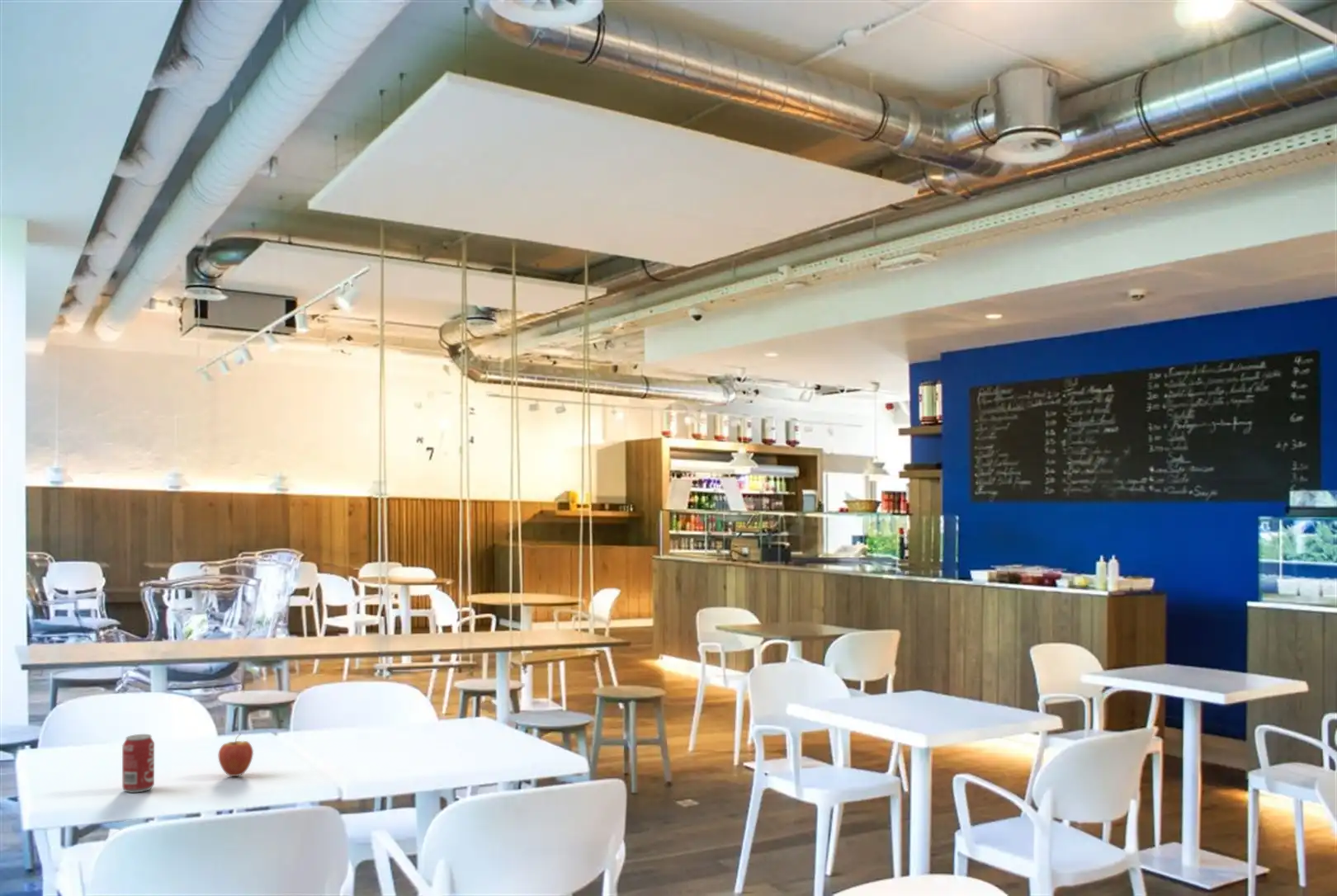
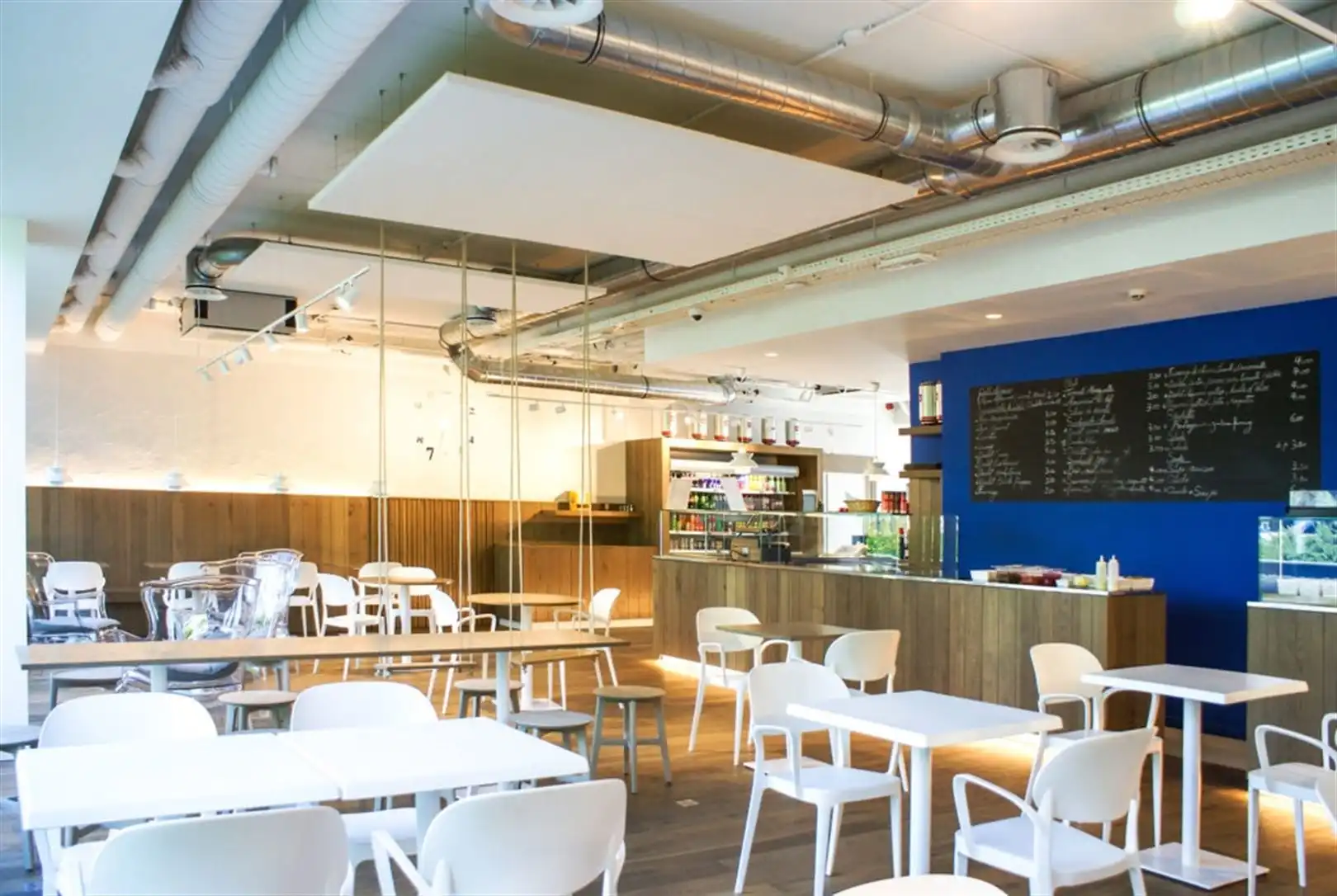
- fruit [218,733,254,777]
- beverage can [121,733,155,794]
